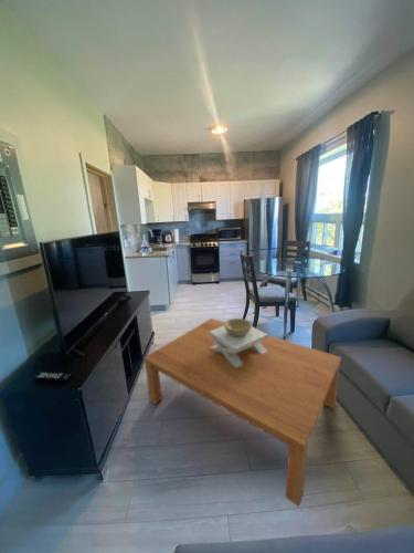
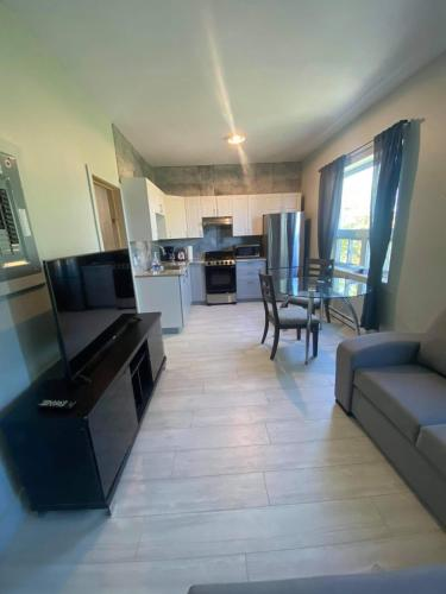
- coffee table [142,317,342,508]
- decorative bowl [210,317,269,367]
